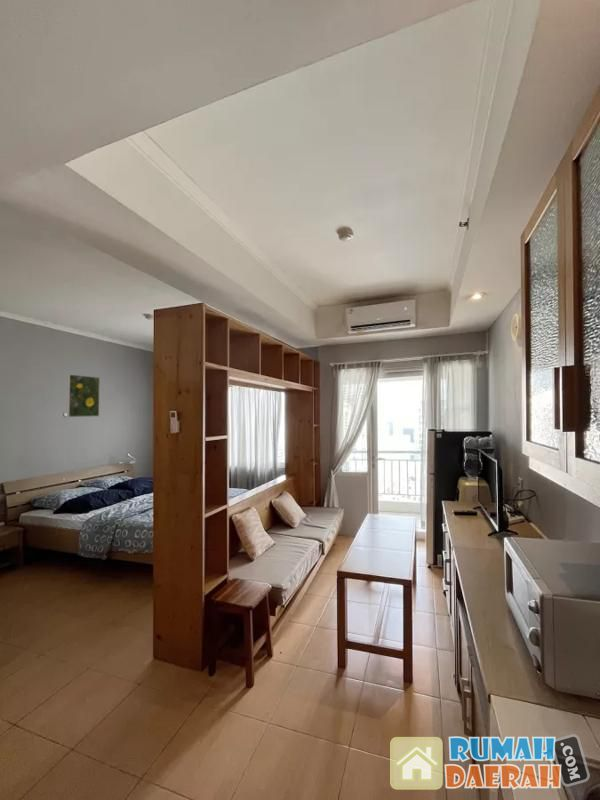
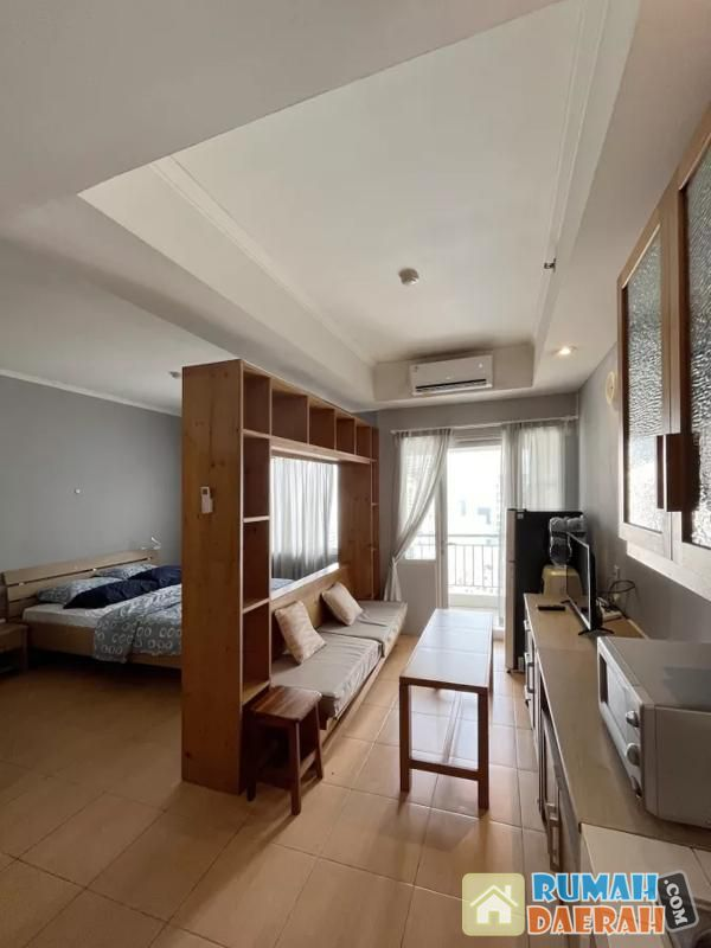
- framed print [66,373,101,418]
